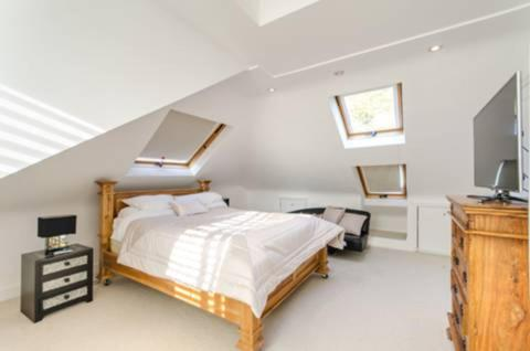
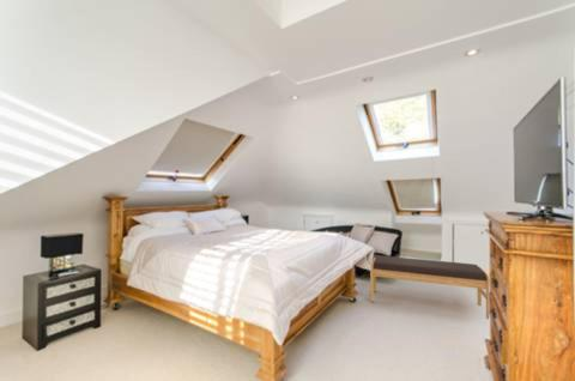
+ bench [369,254,490,321]
